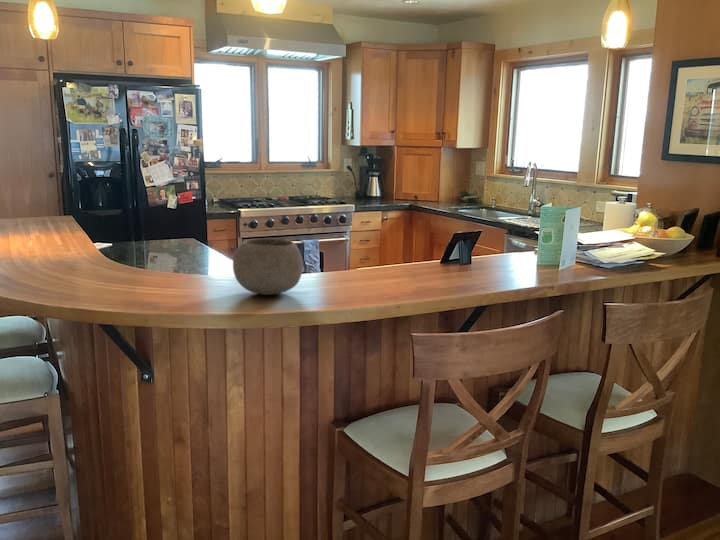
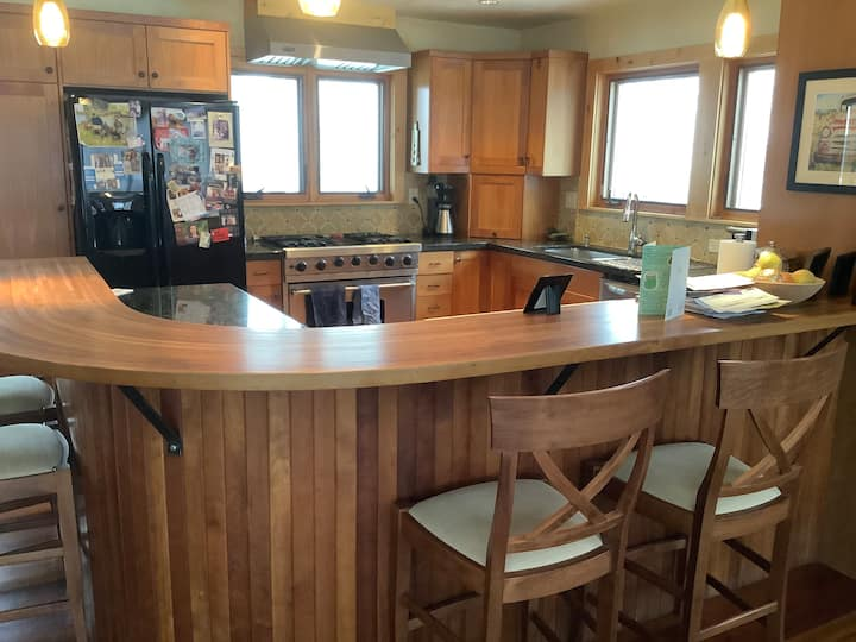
- bowl [232,237,304,296]
